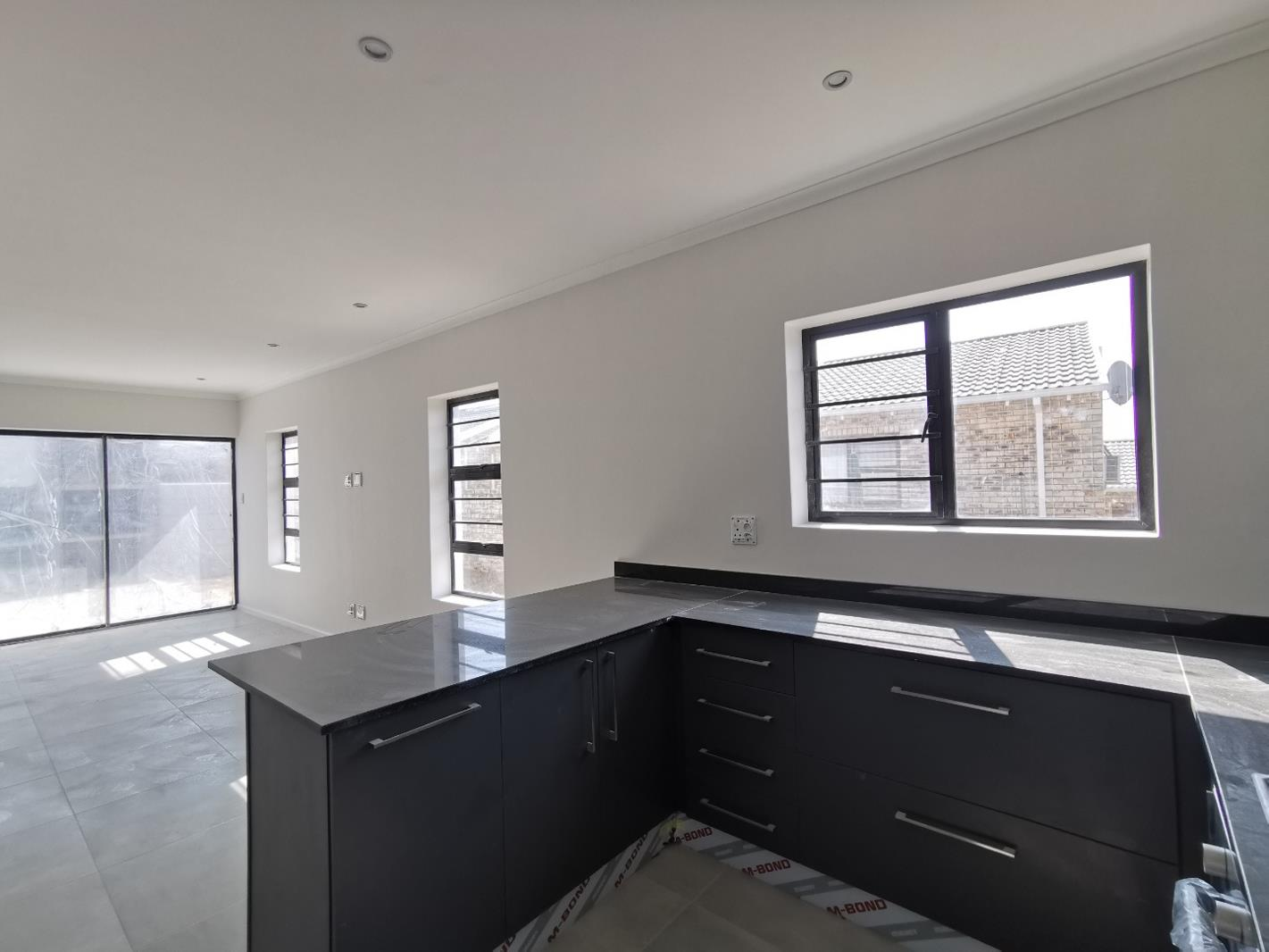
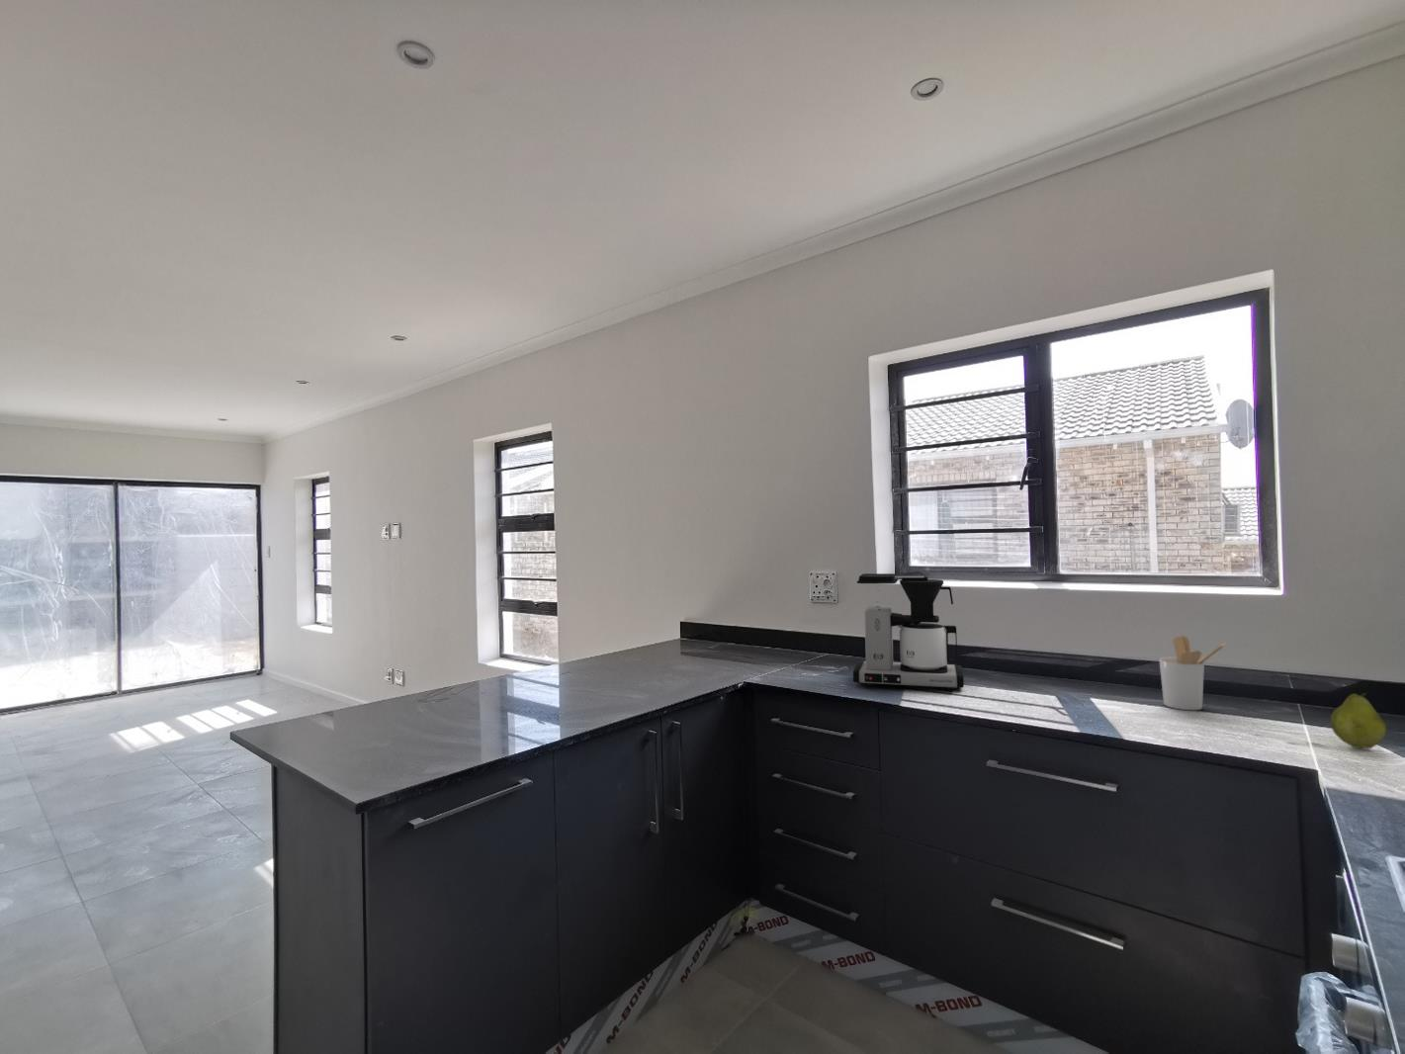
+ fruit [1330,691,1387,750]
+ utensil holder [1158,634,1227,711]
+ coffee maker [853,572,965,692]
